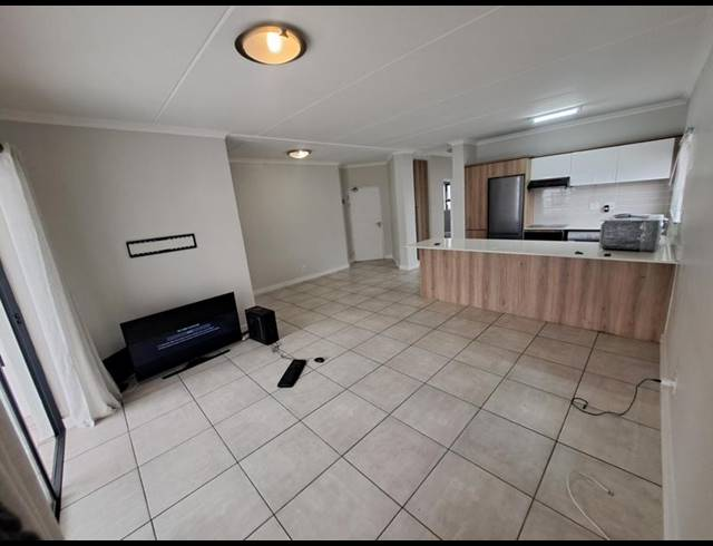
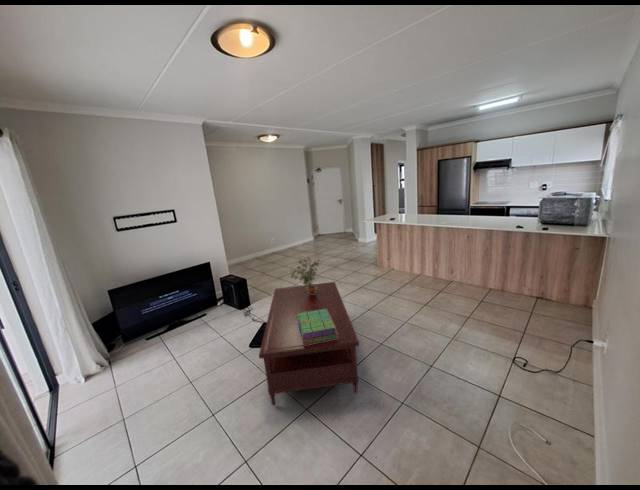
+ stack of books [297,309,338,345]
+ coffee table [258,281,360,407]
+ potted plant [289,256,321,295]
